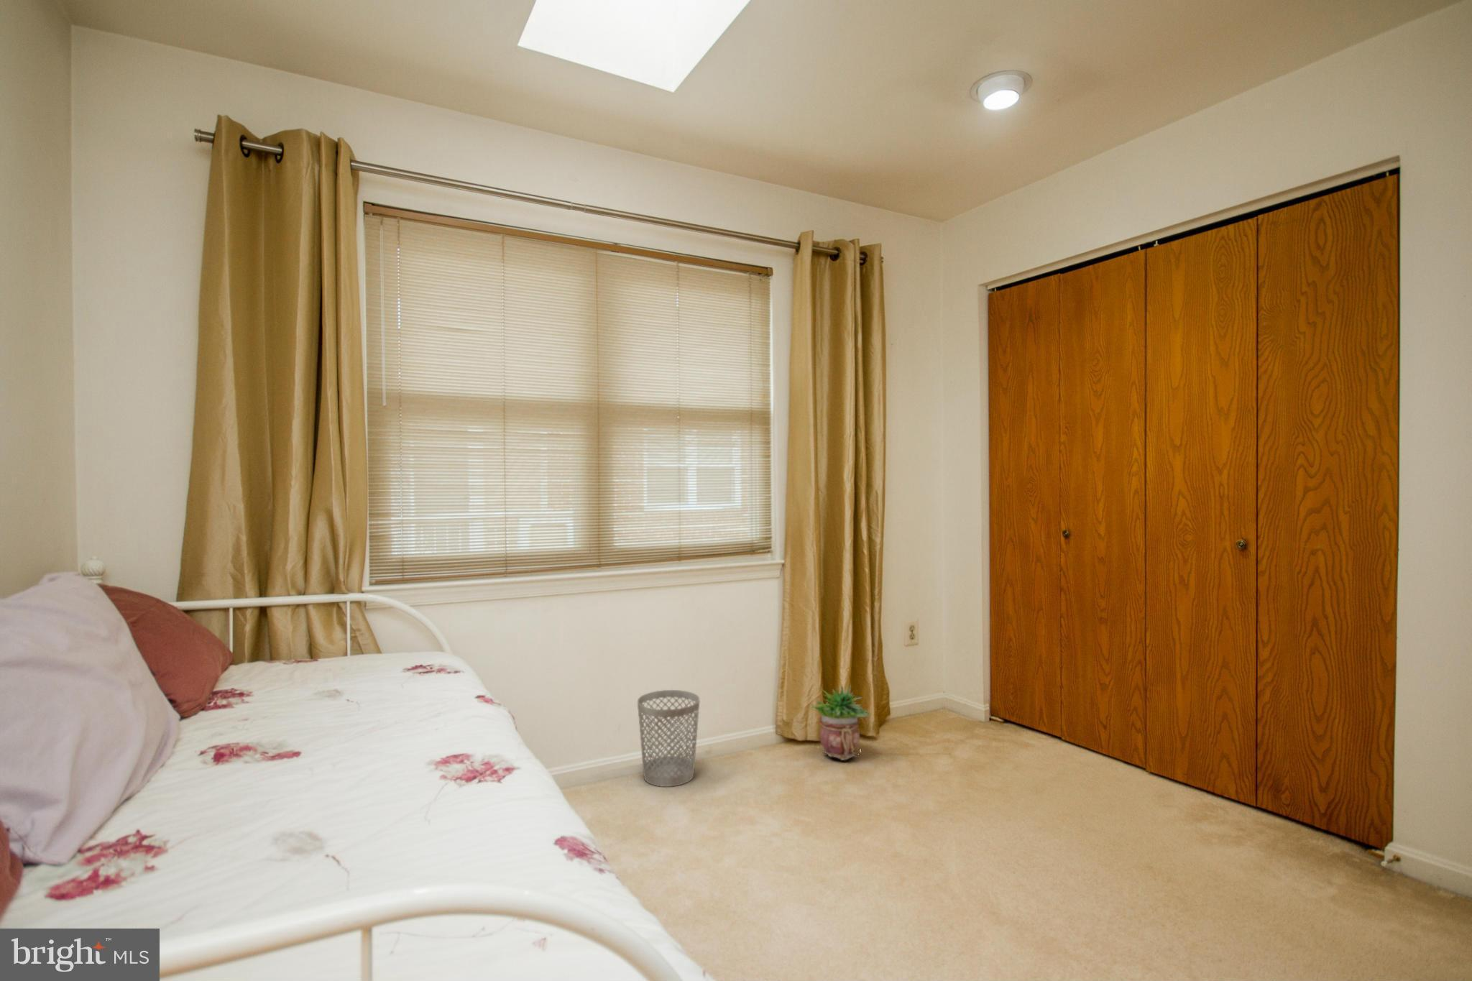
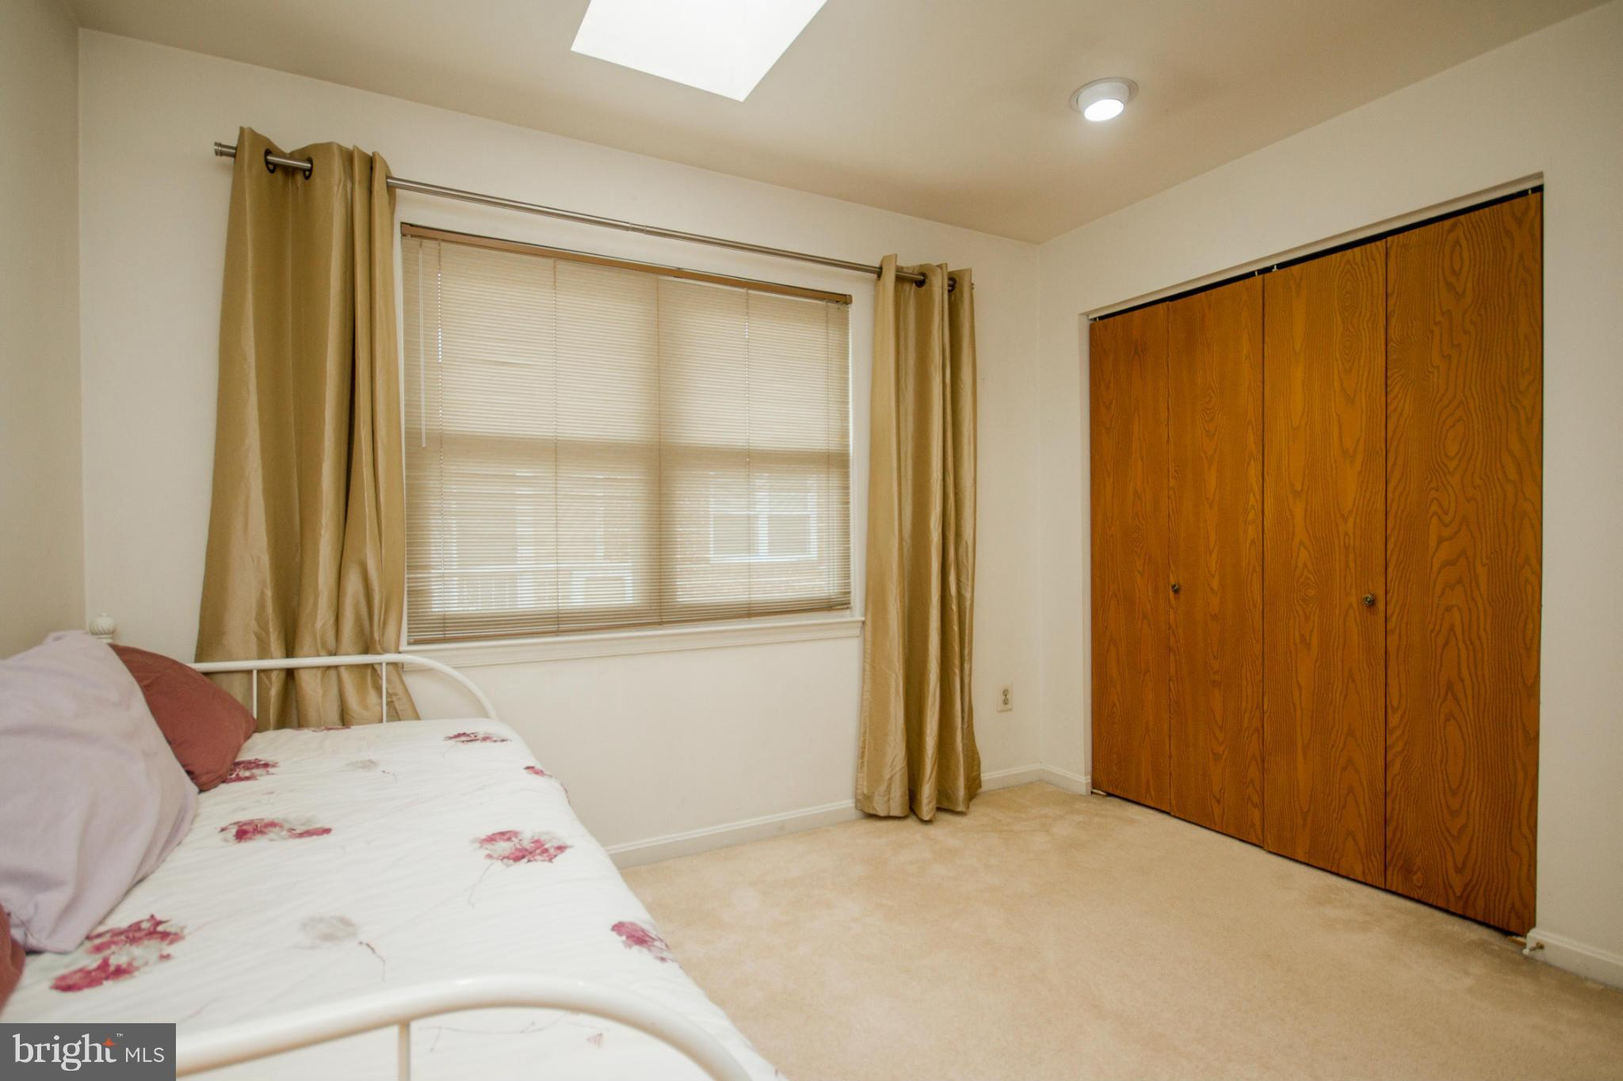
- potted plant [811,683,871,761]
- wastebasket [637,689,700,787]
